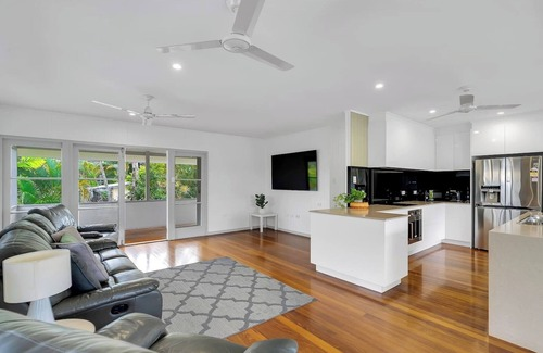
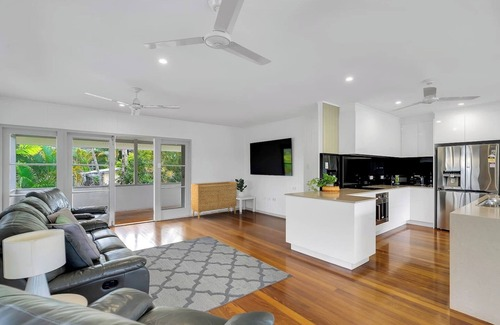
+ sideboard [190,180,238,220]
